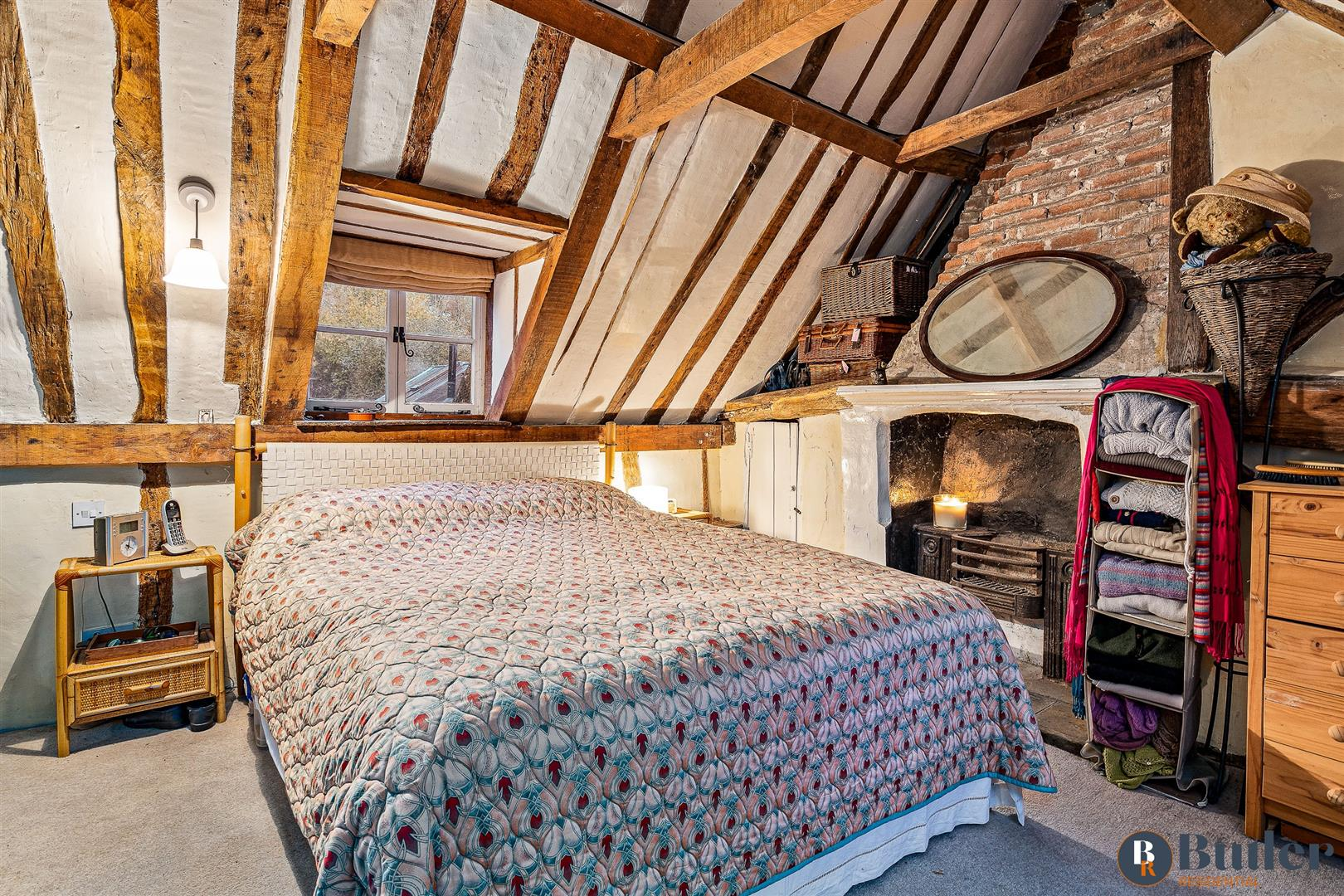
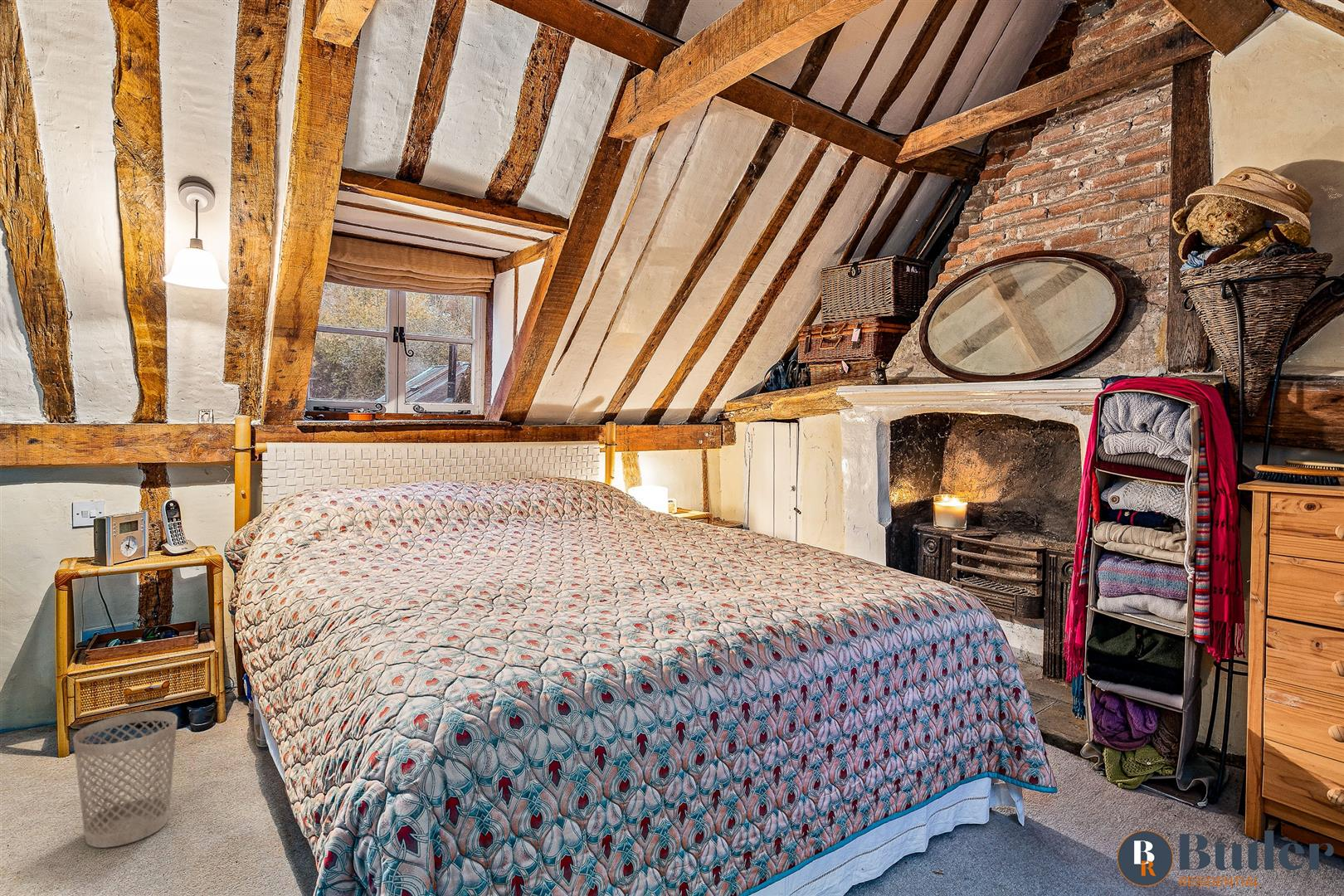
+ wastebasket [72,710,178,849]
